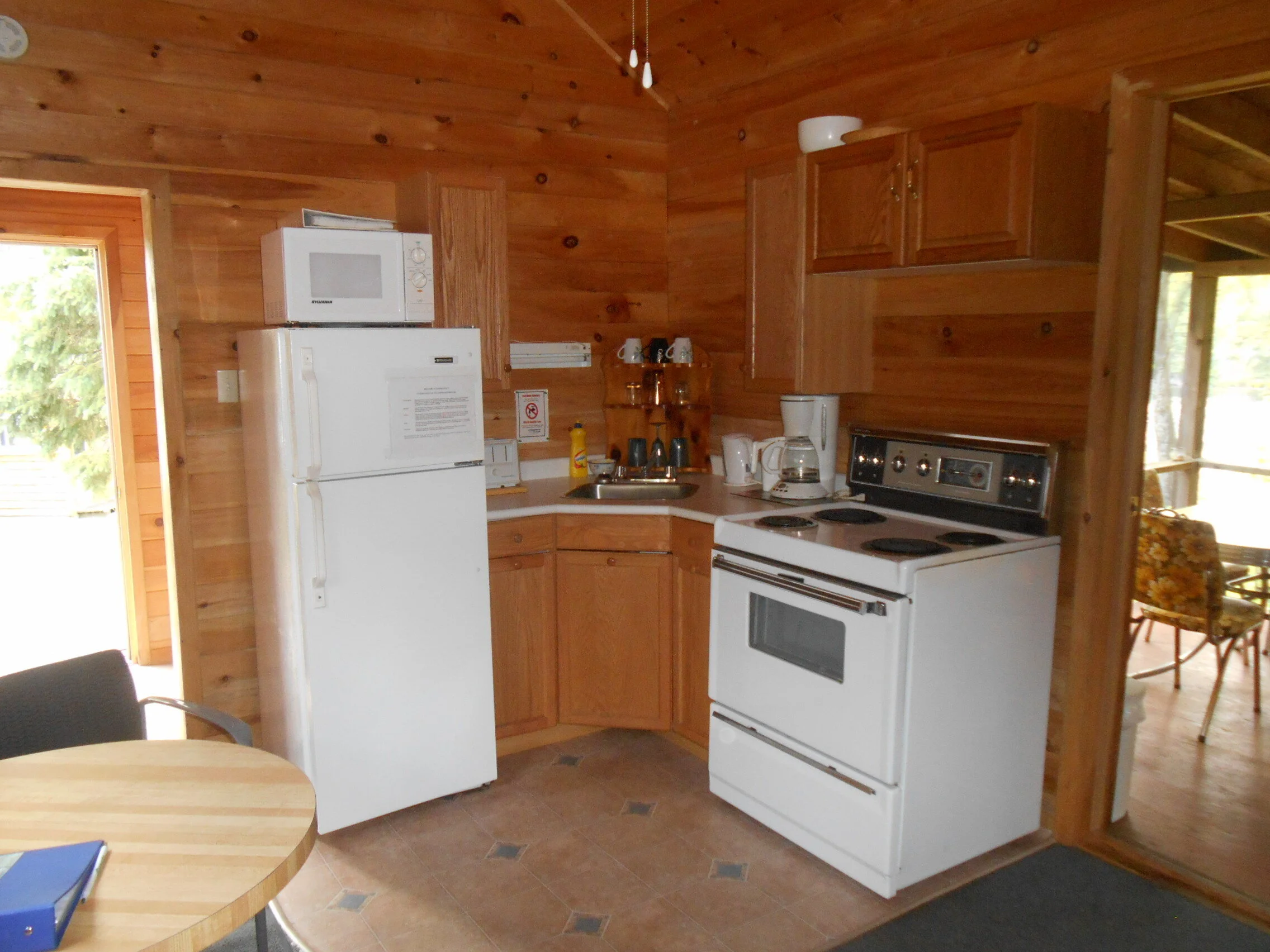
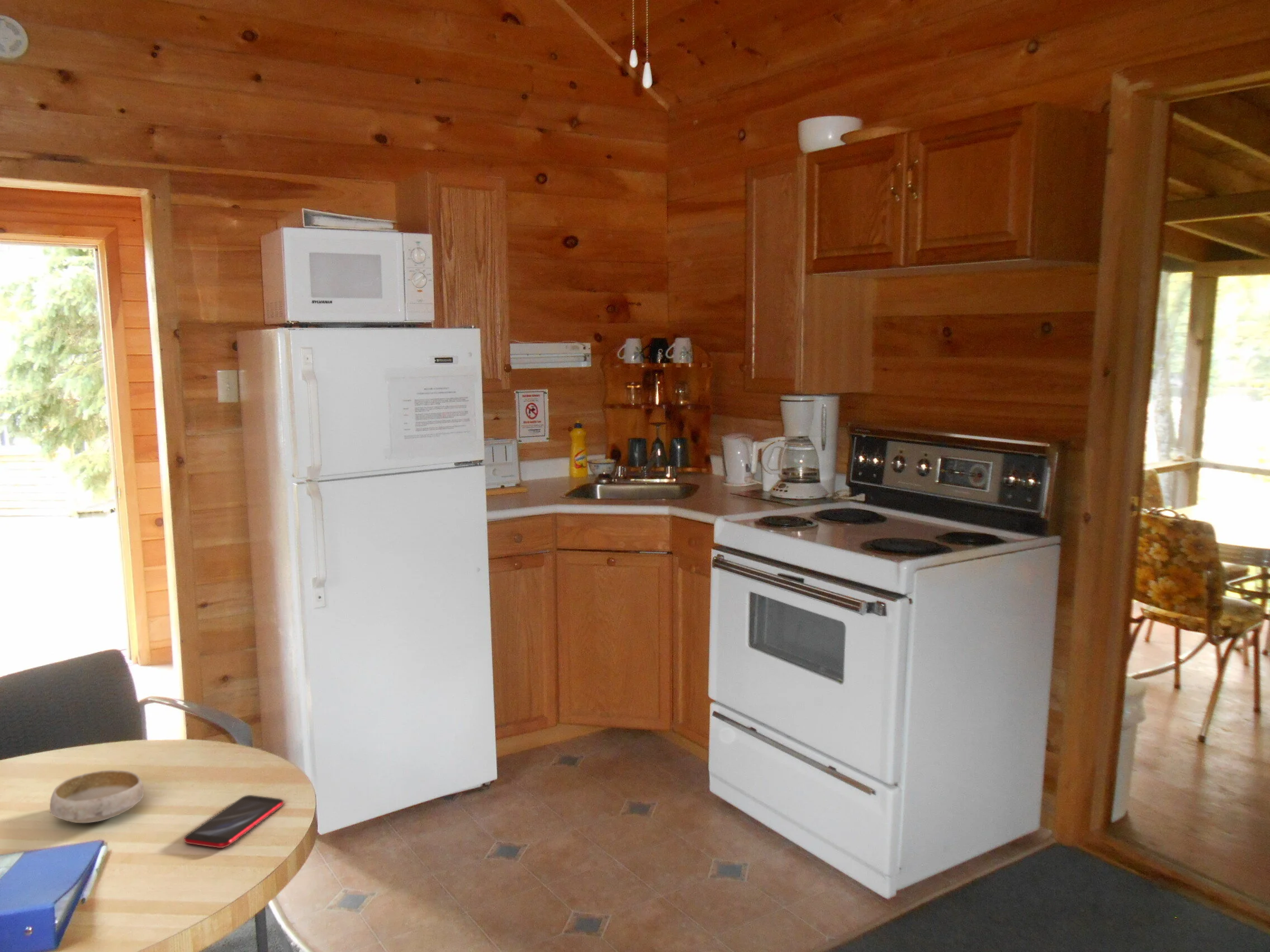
+ bowl [49,769,144,824]
+ smartphone [183,794,285,849]
